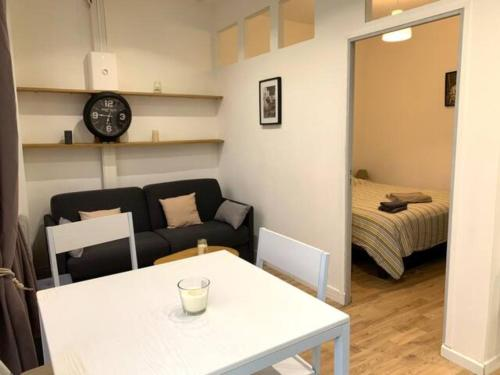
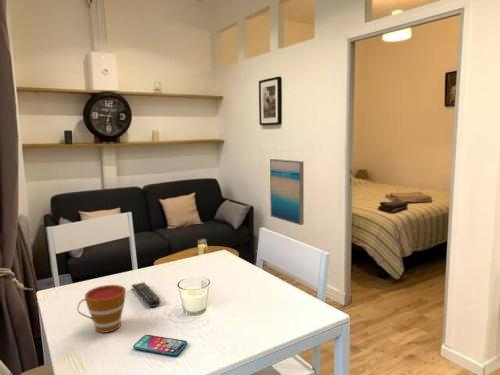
+ cup [77,284,127,334]
+ wall art [269,158,305,226]
+ smartphone [132,334,188,357]
+ remote control [131,281,161,308]
